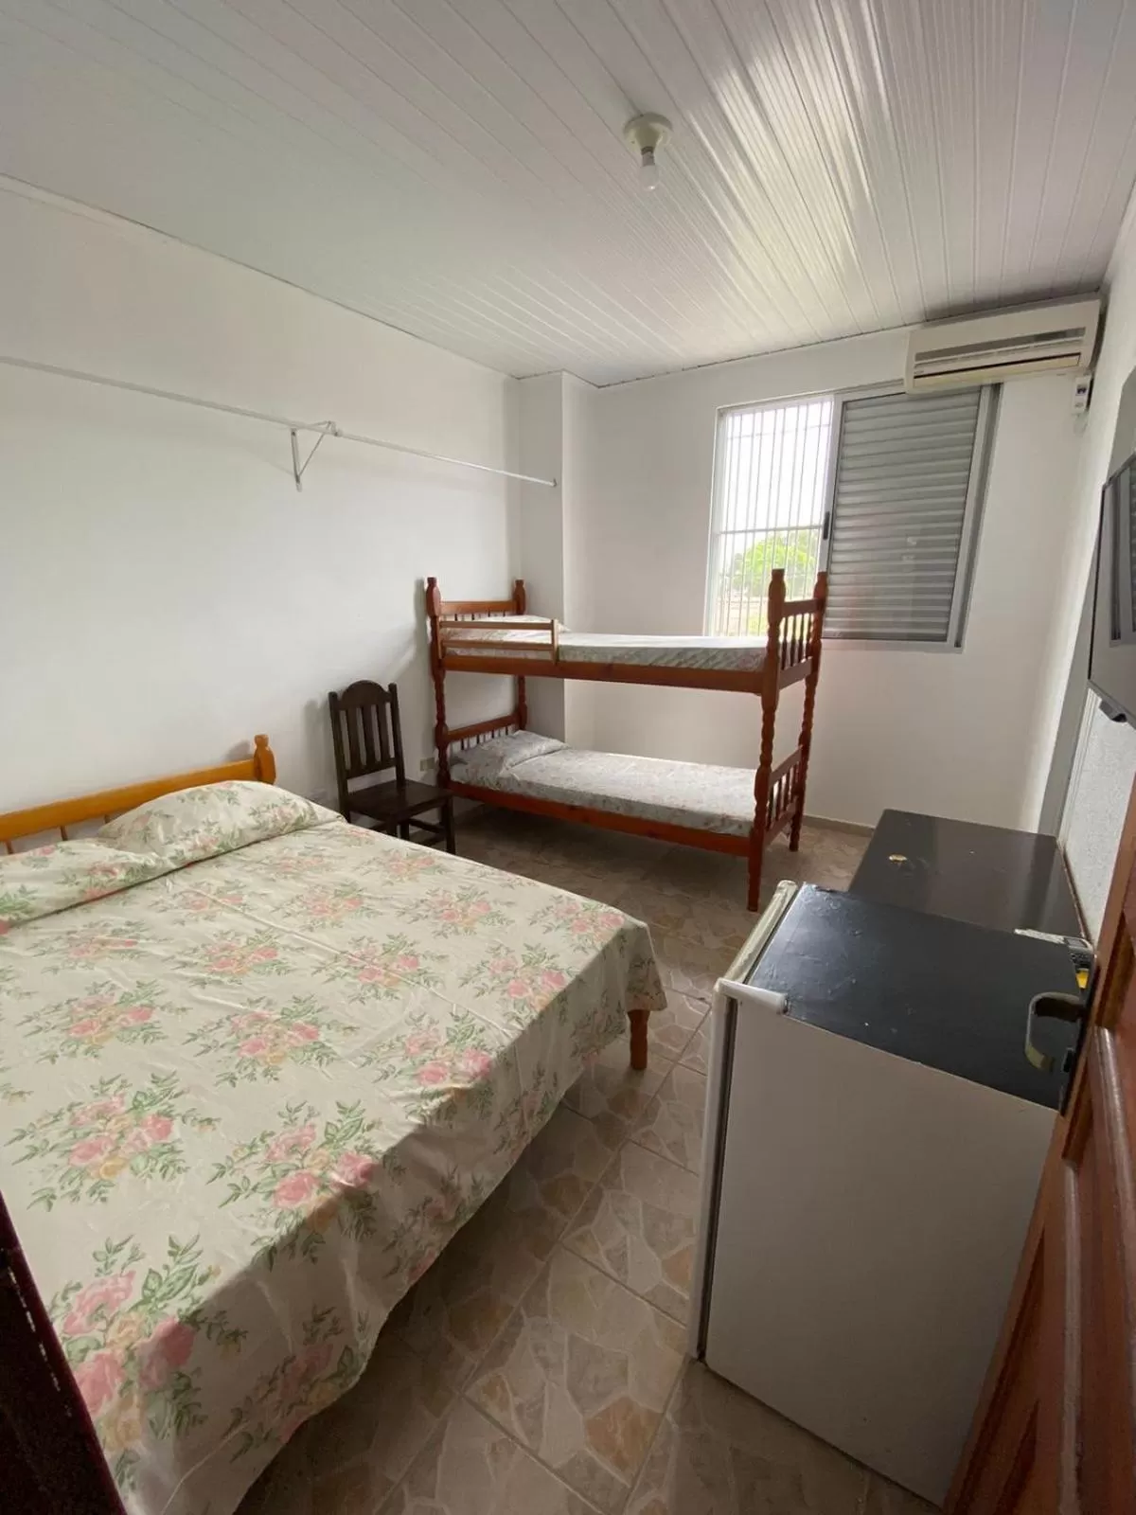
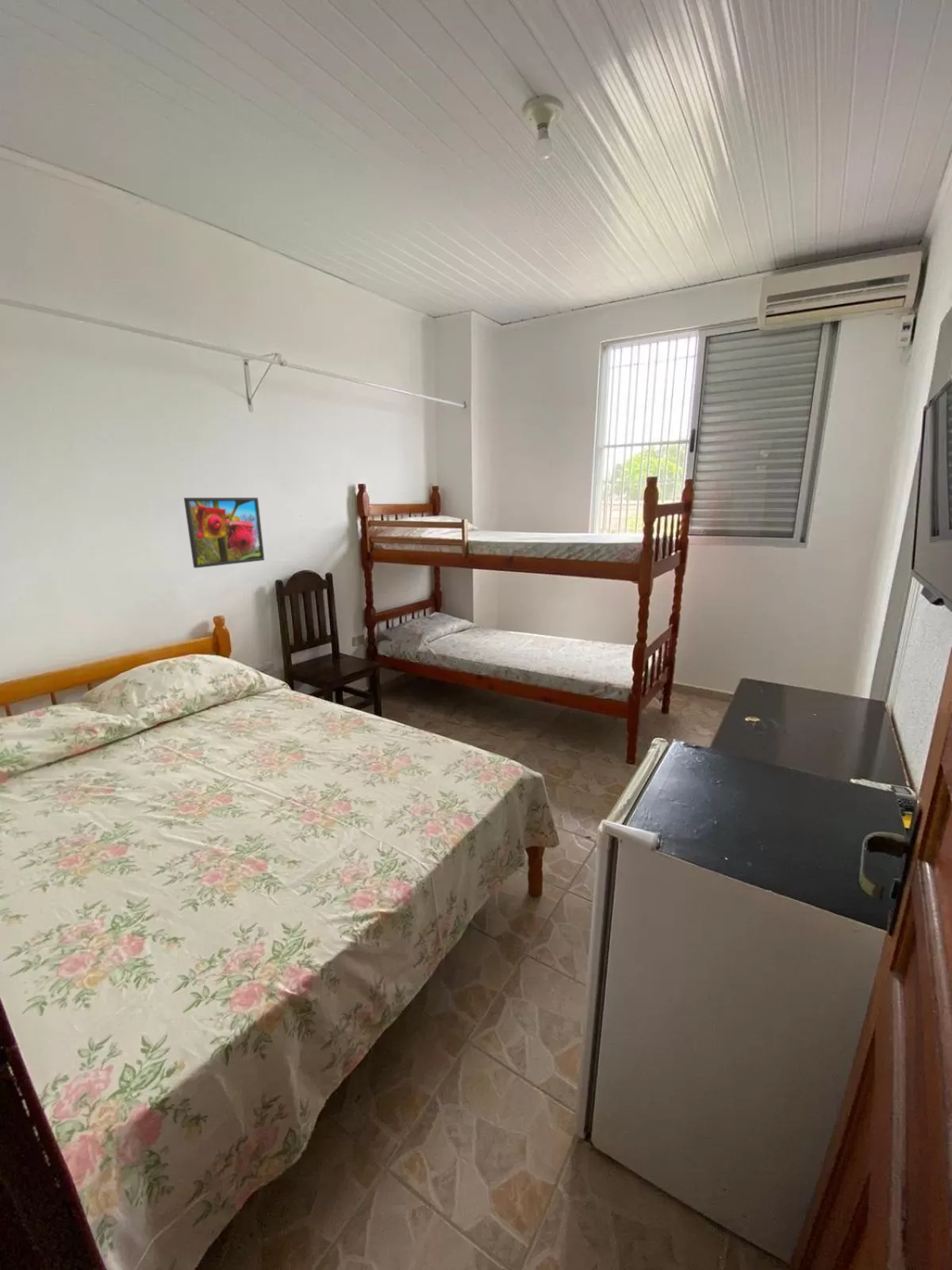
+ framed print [183,497,265,569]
